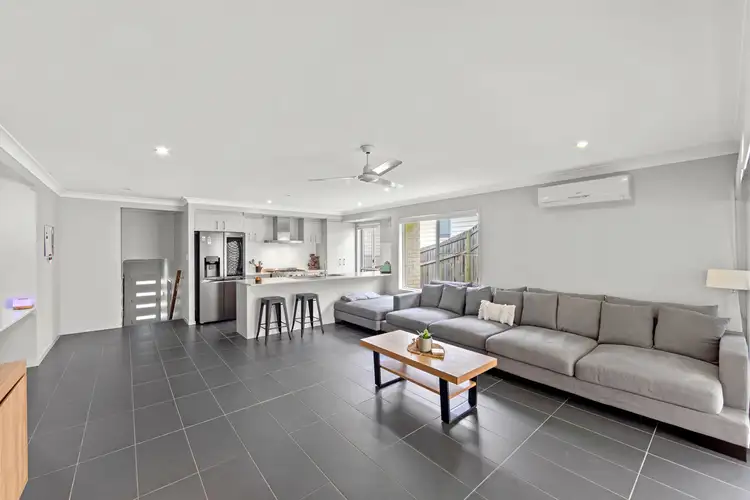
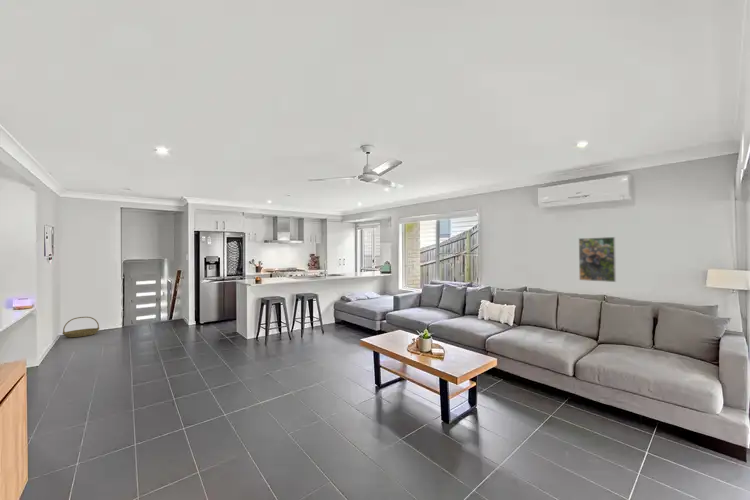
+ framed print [578,236,617,283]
+ basket [62,316,100,338]
